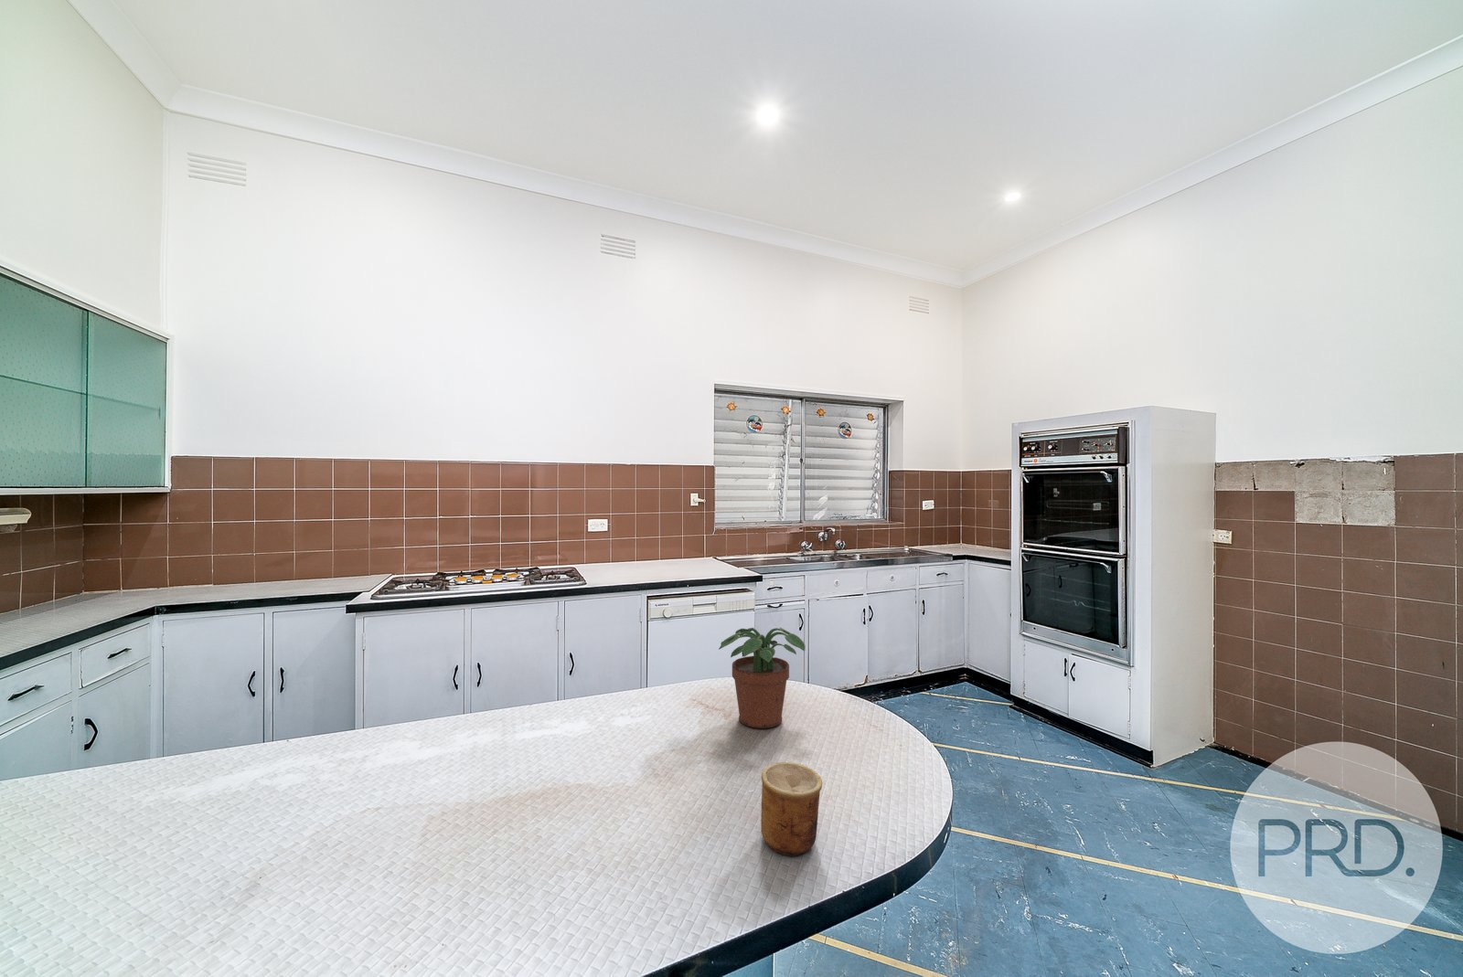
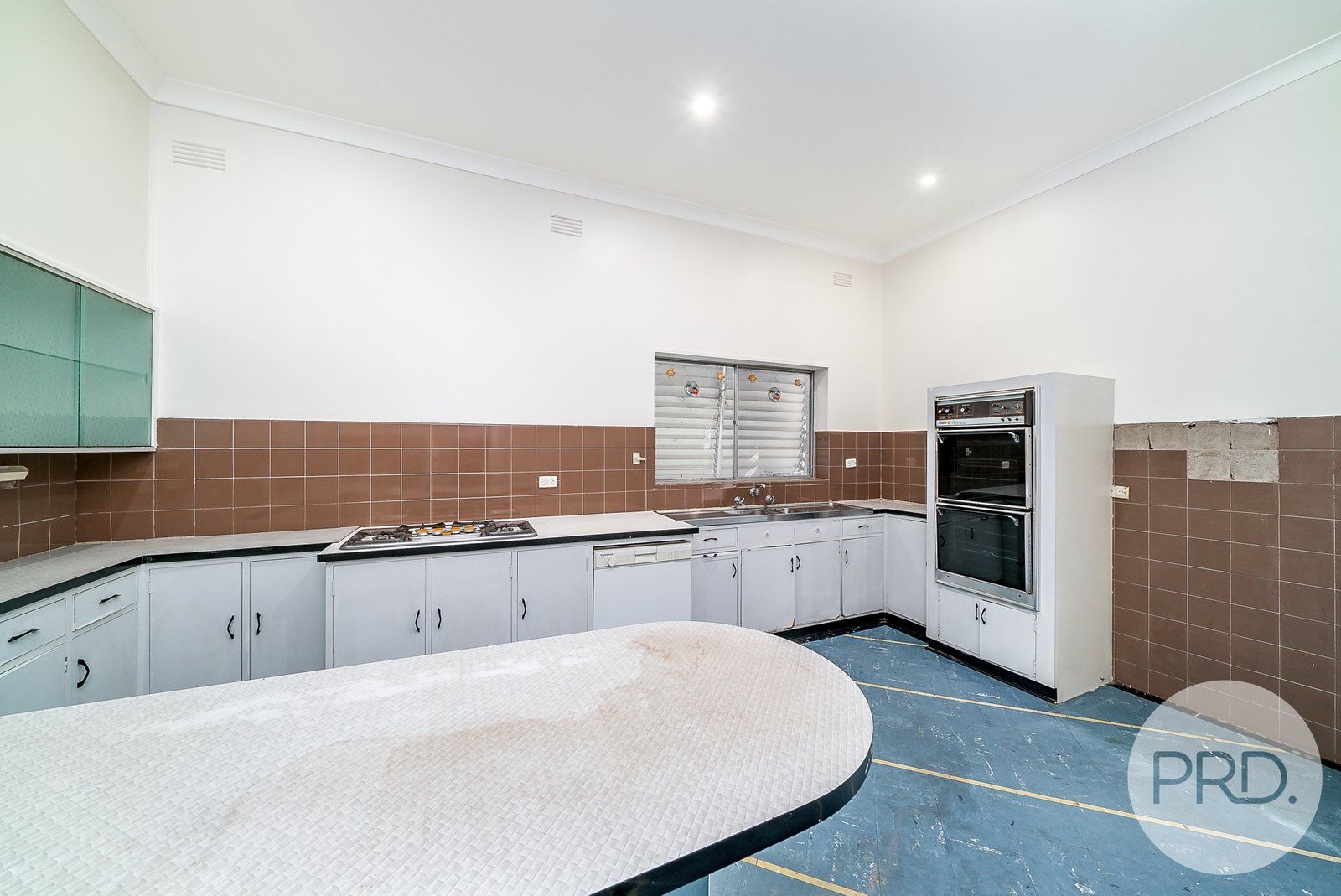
- cup [759,761,823,857]
- potted plant [718,627,806,729]
